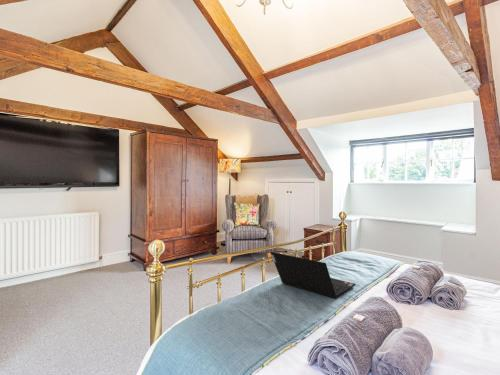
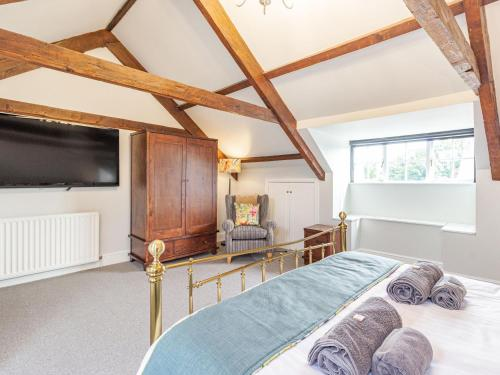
- laptop computer [270,251,357,300]
